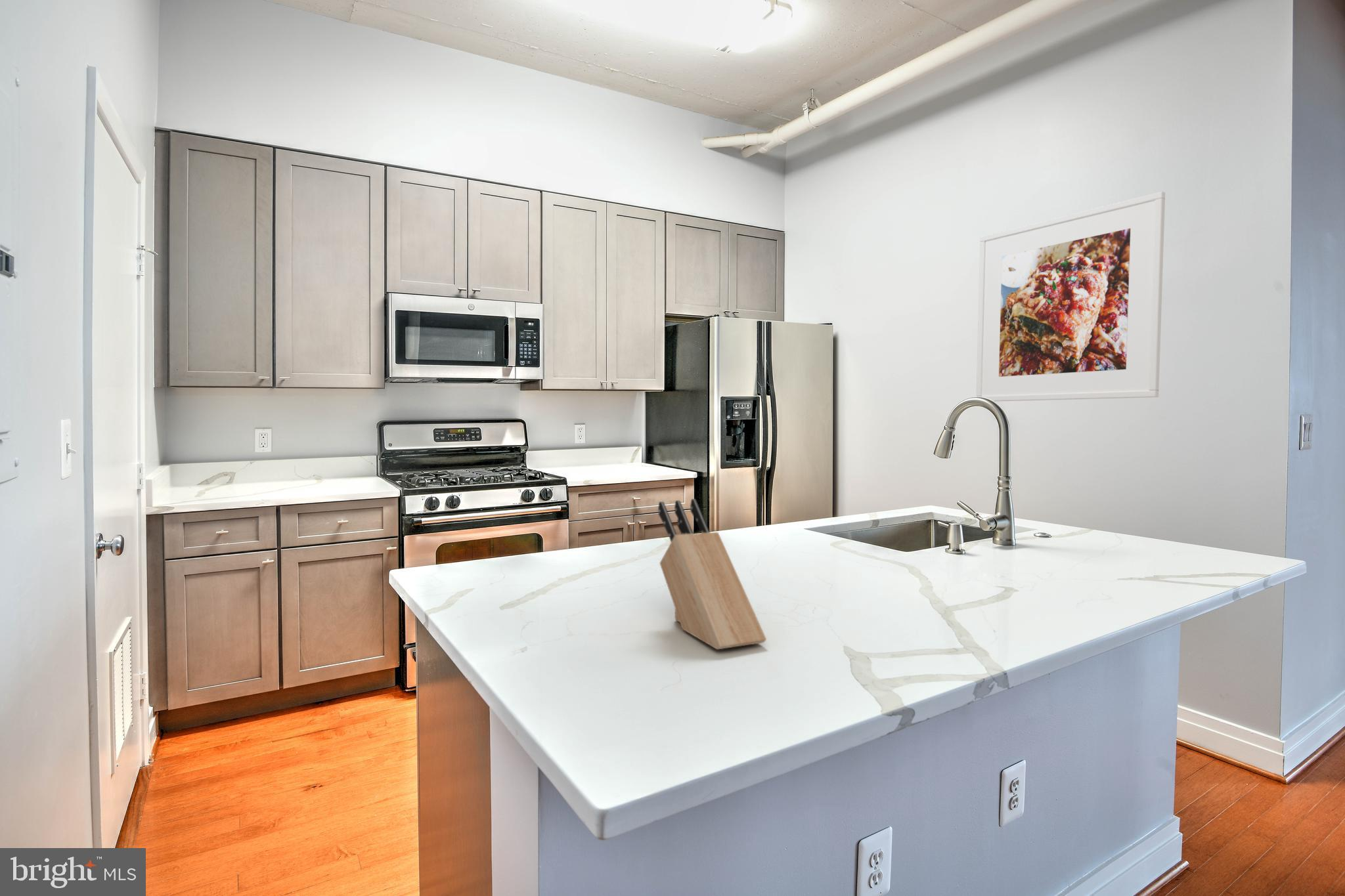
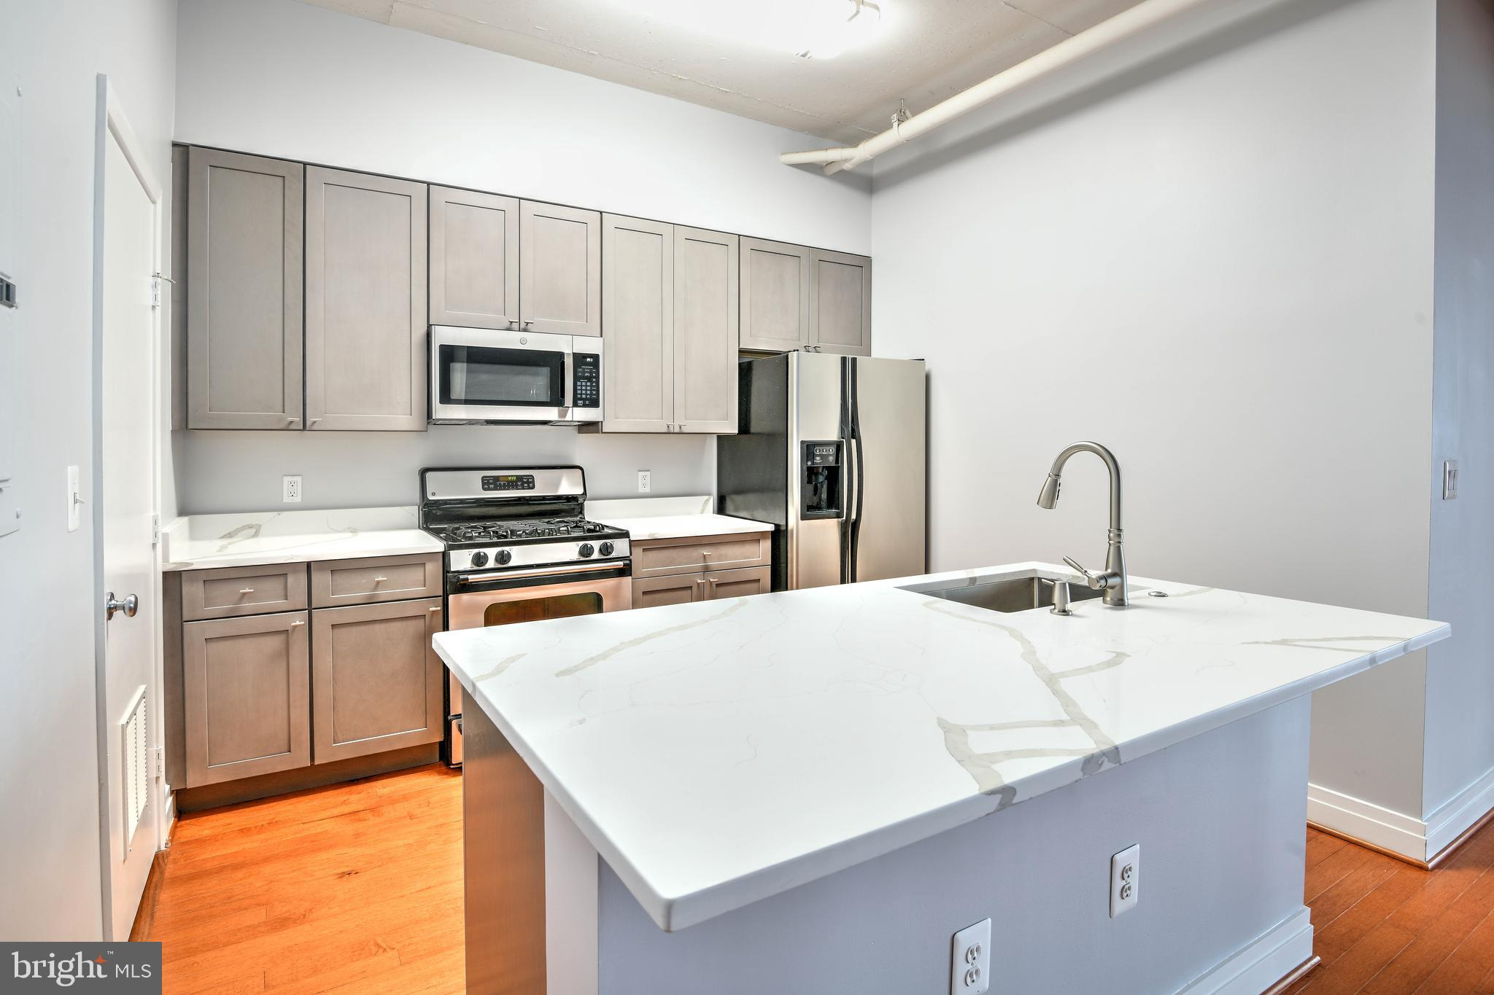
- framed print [976,191,1166,402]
- knife block [657,498,767,651]
